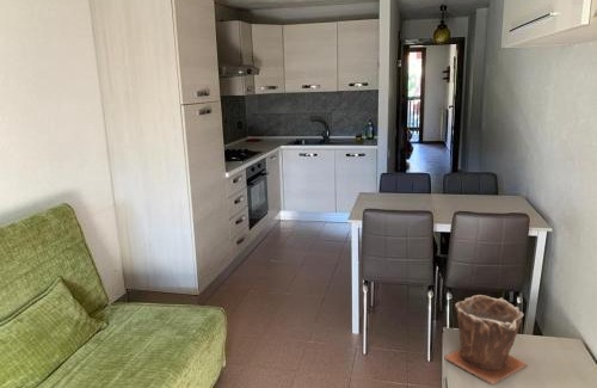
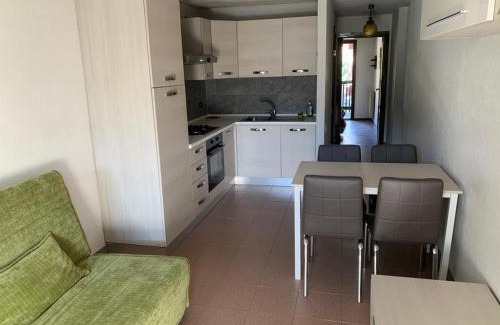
- plant pot [443,294,529,386]
